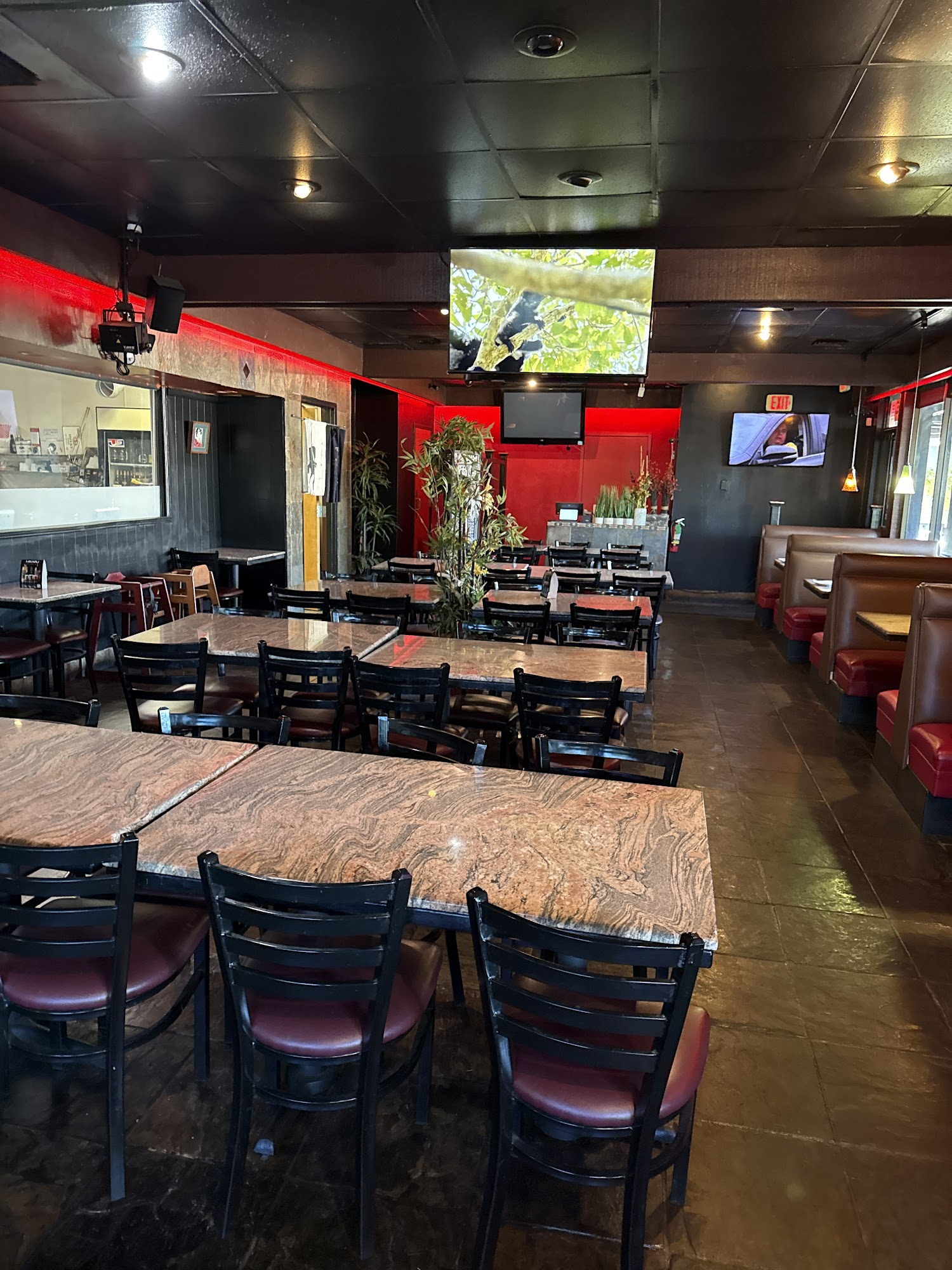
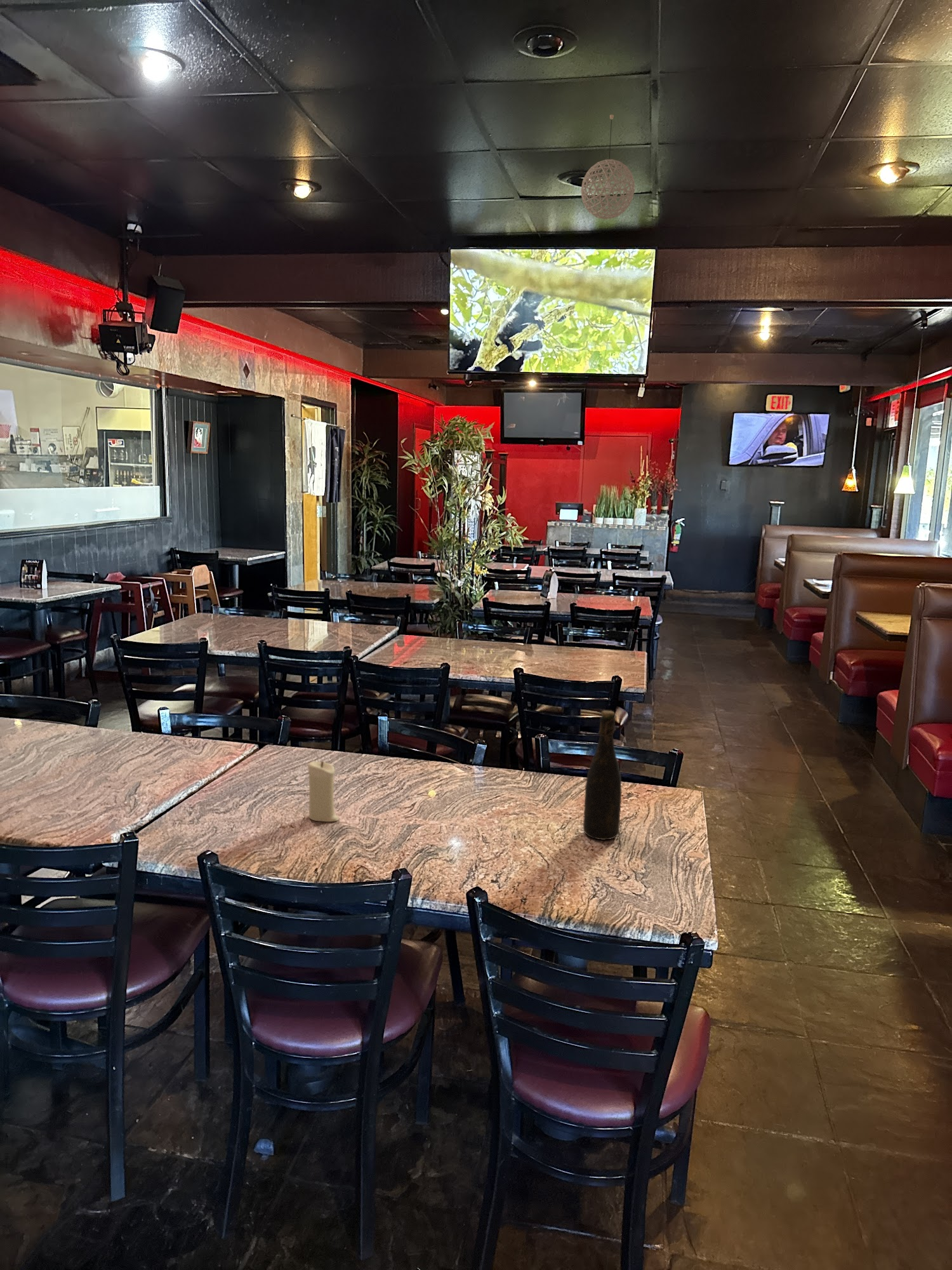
+ candle [307,761,340,822]
+ bottle [583,710,623,841]
+ pendant light [581,114,635,220]
